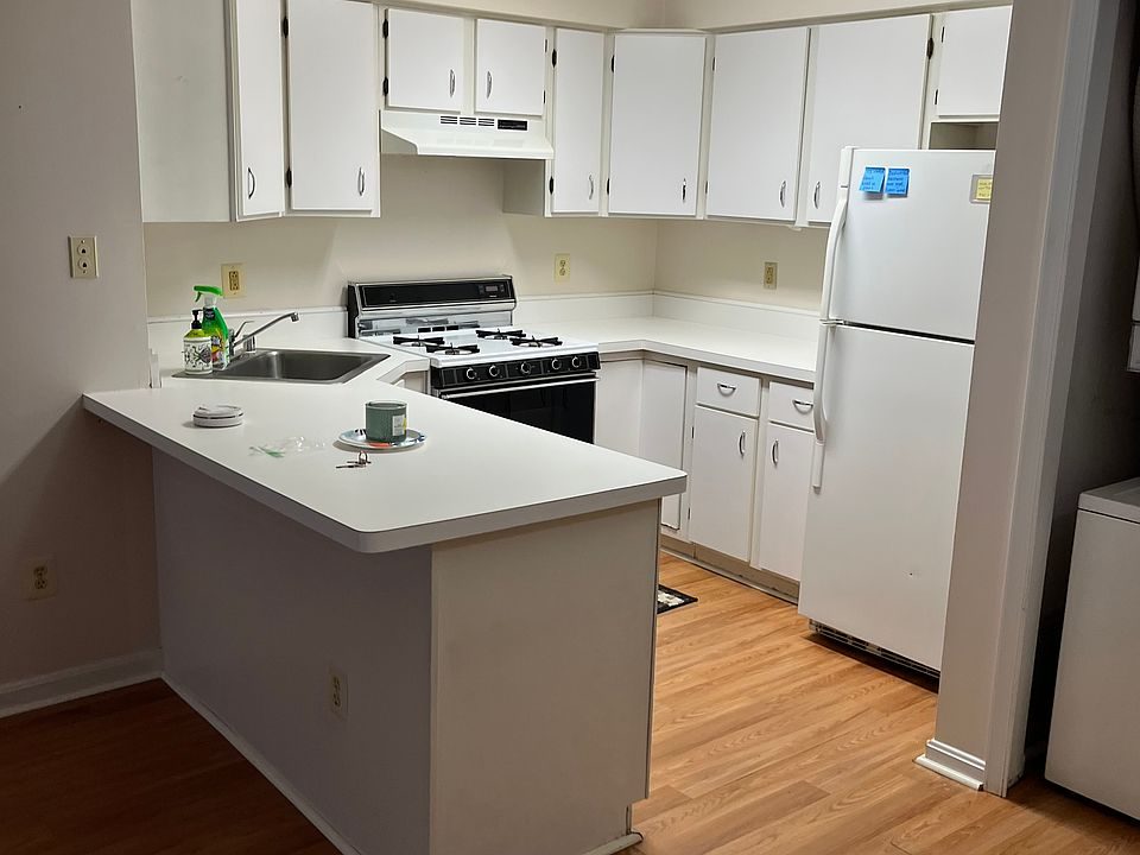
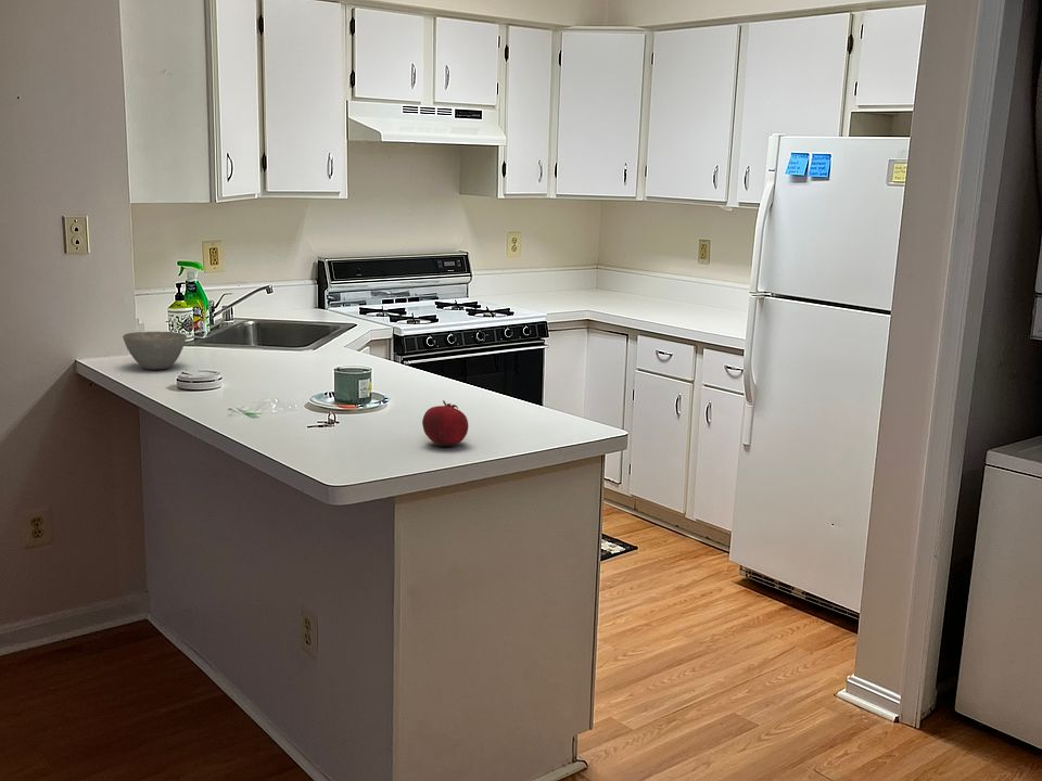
+ fruit [421,399,470,447]
+ bowl [122,331,187,371]
